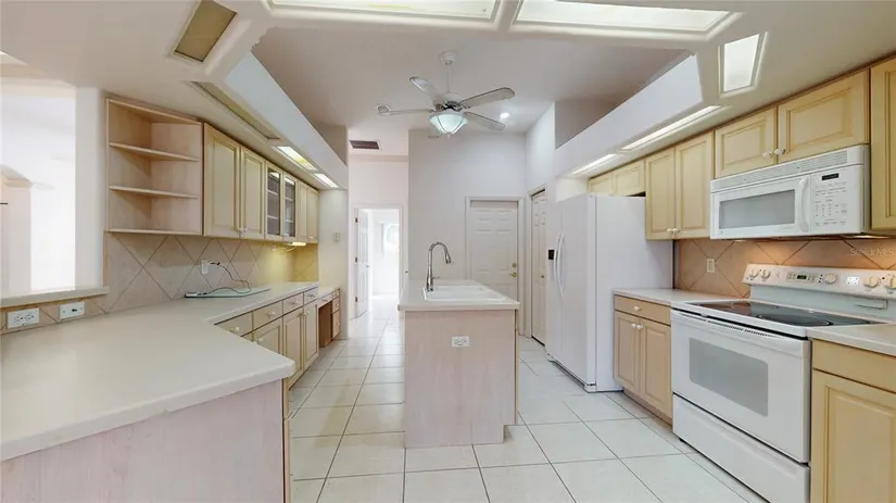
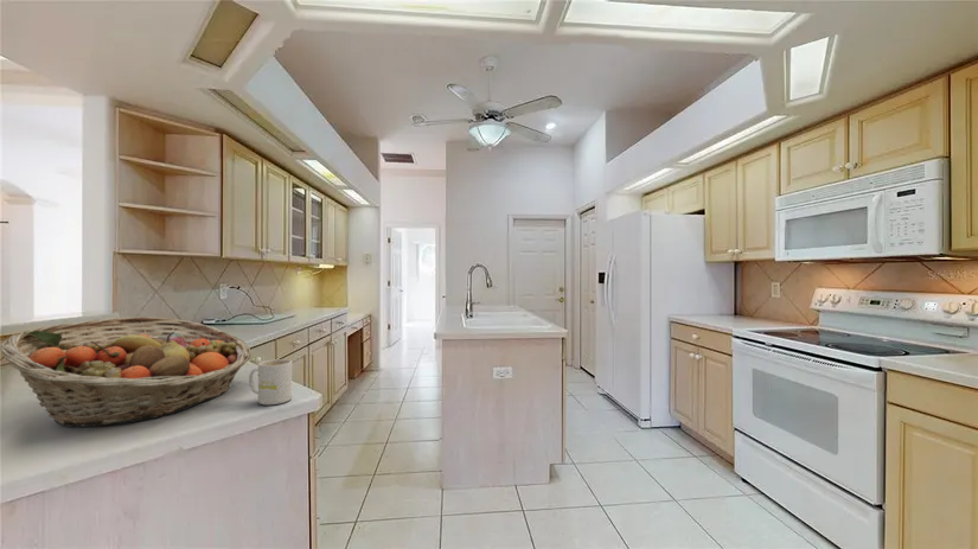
+ mug [248,358,293,406]
+ fruit basket [0,315,251,428]
